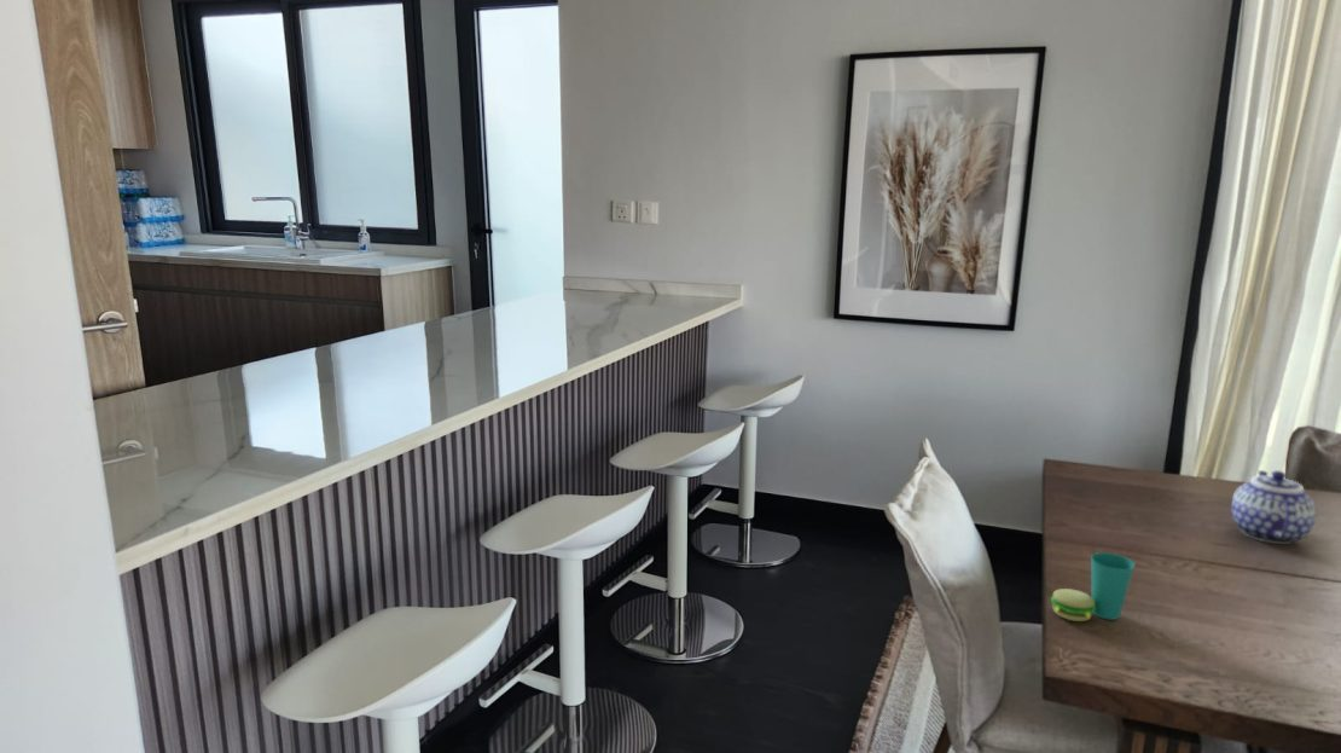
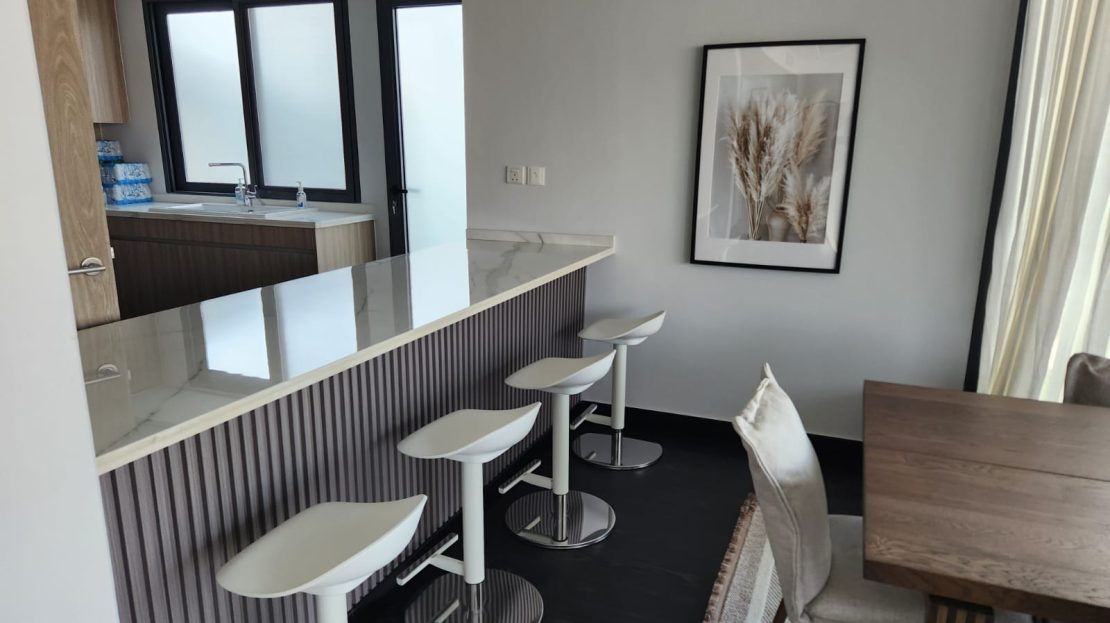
- teapot [1230,469,1317,545]
- cup [1050,551,1137,622]
